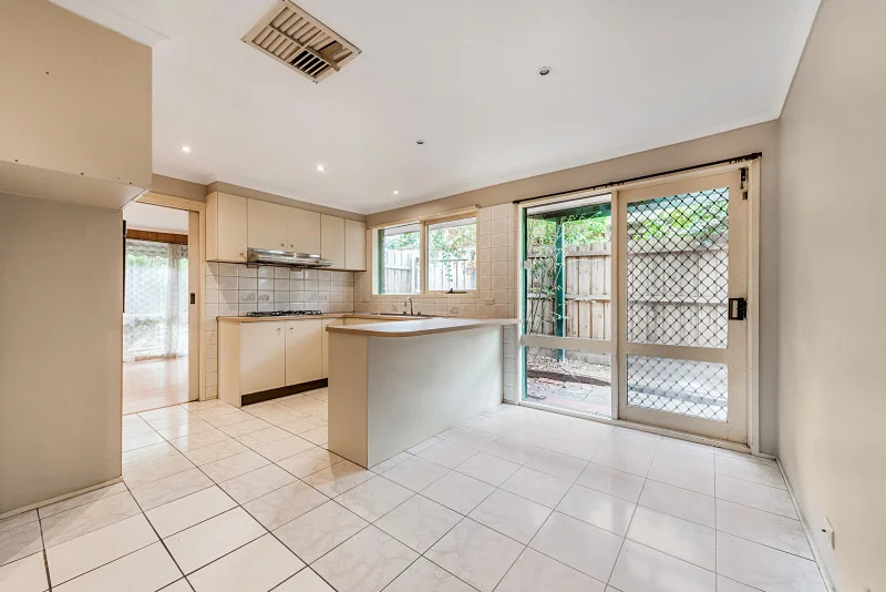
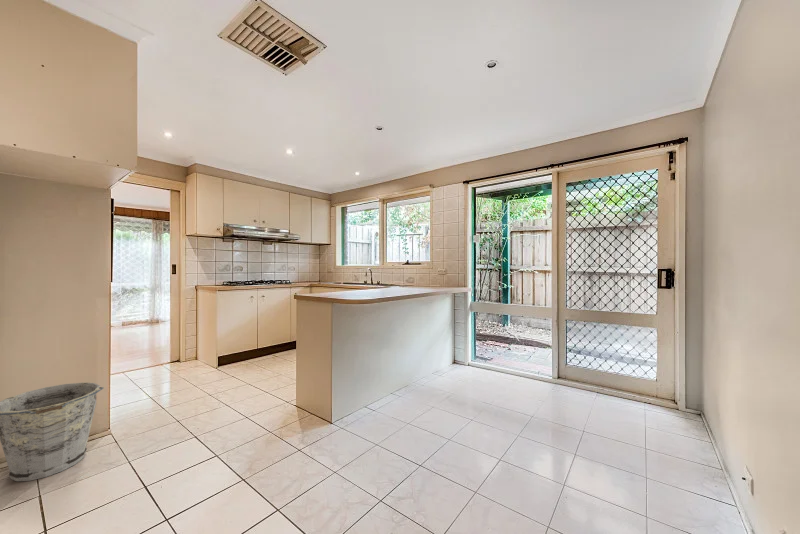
+ bucket [0,381,105,483]
